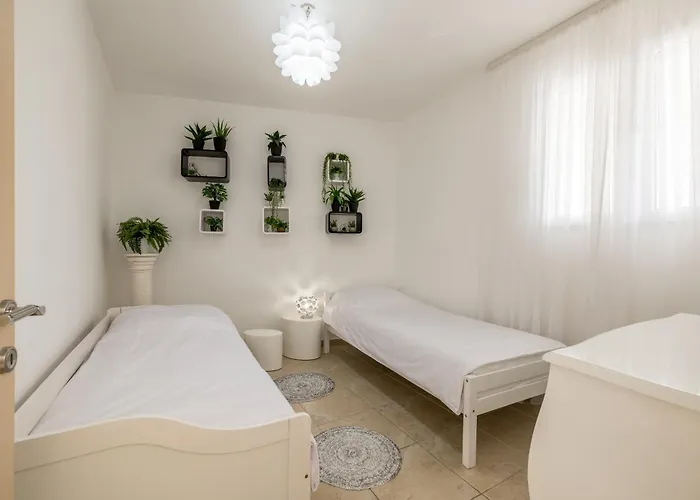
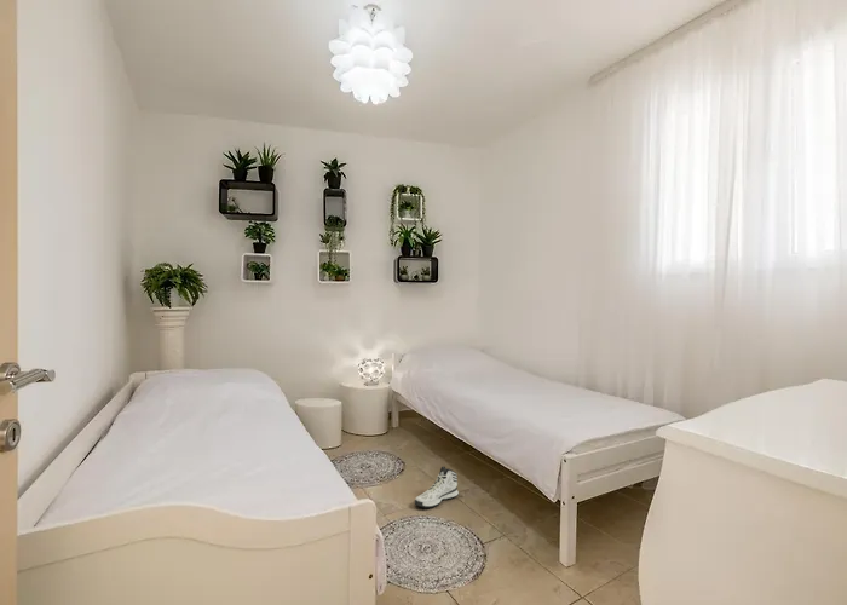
+ sneaker [414,466,460,508]
